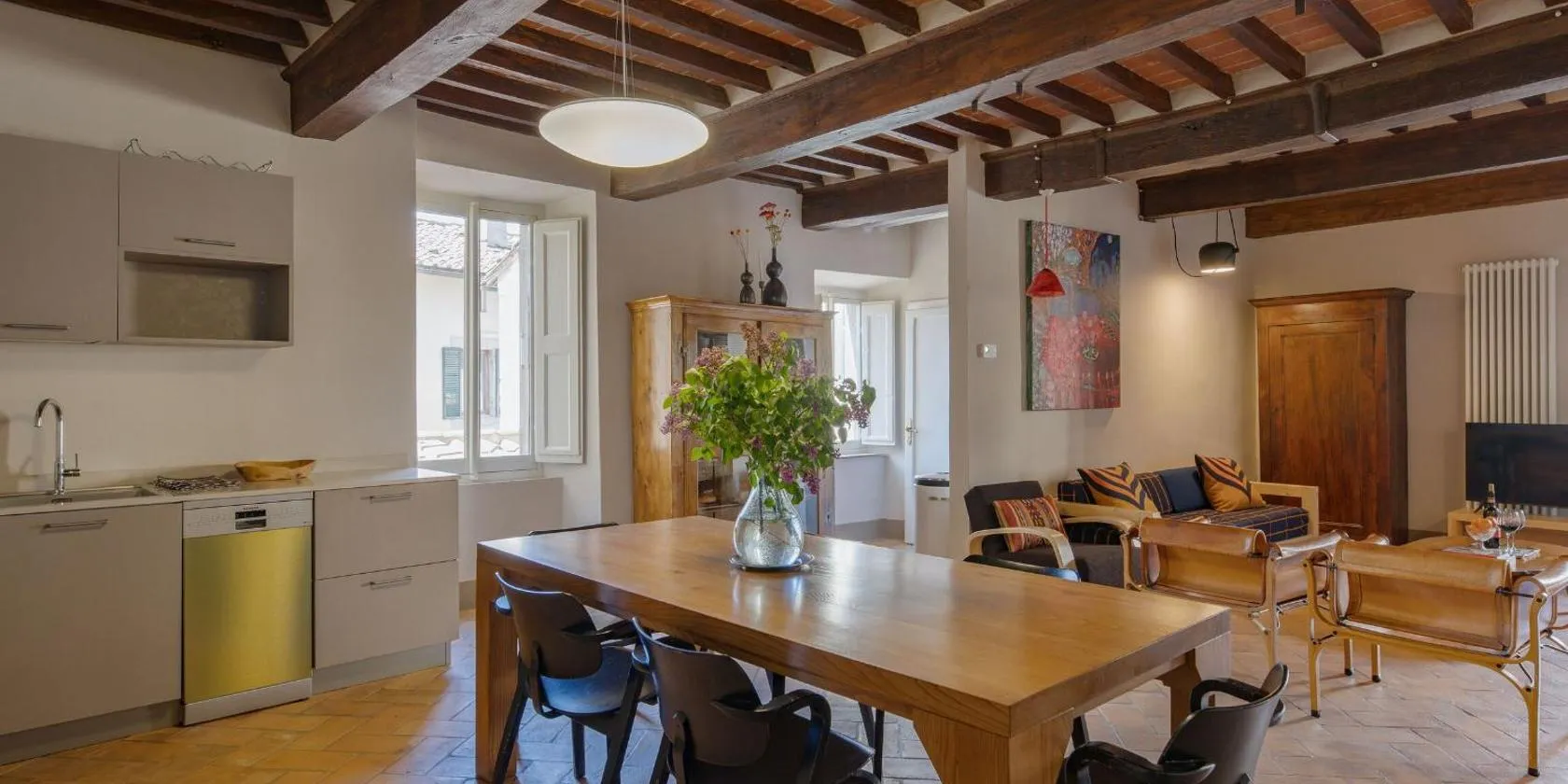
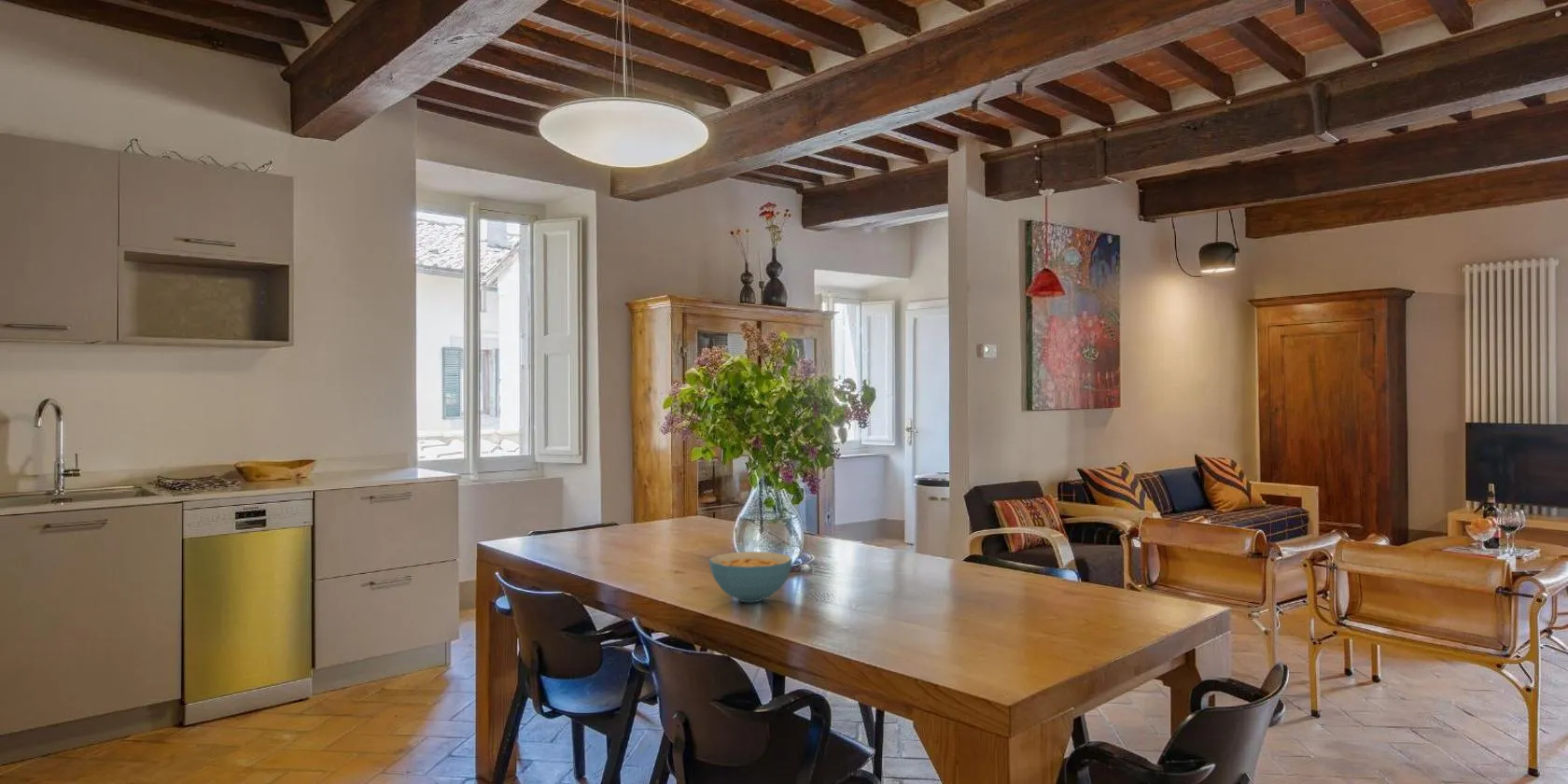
+ cereal bowl [708,551,793,604]
